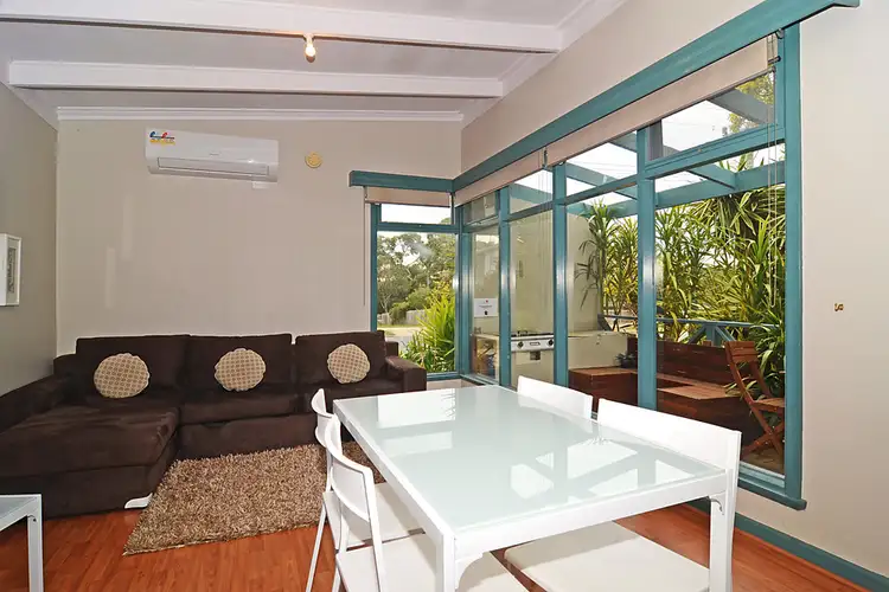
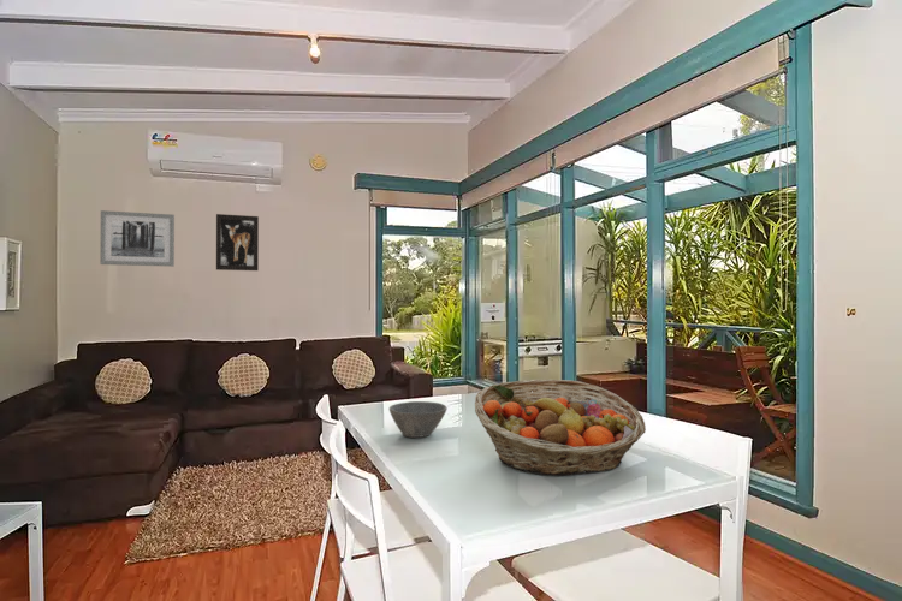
+ fruit basket [474,379,647,476]
+ wall art [99,209,176,268]
+ bowl [388,400,449,439]
+ wall art [215,213,260,272]
